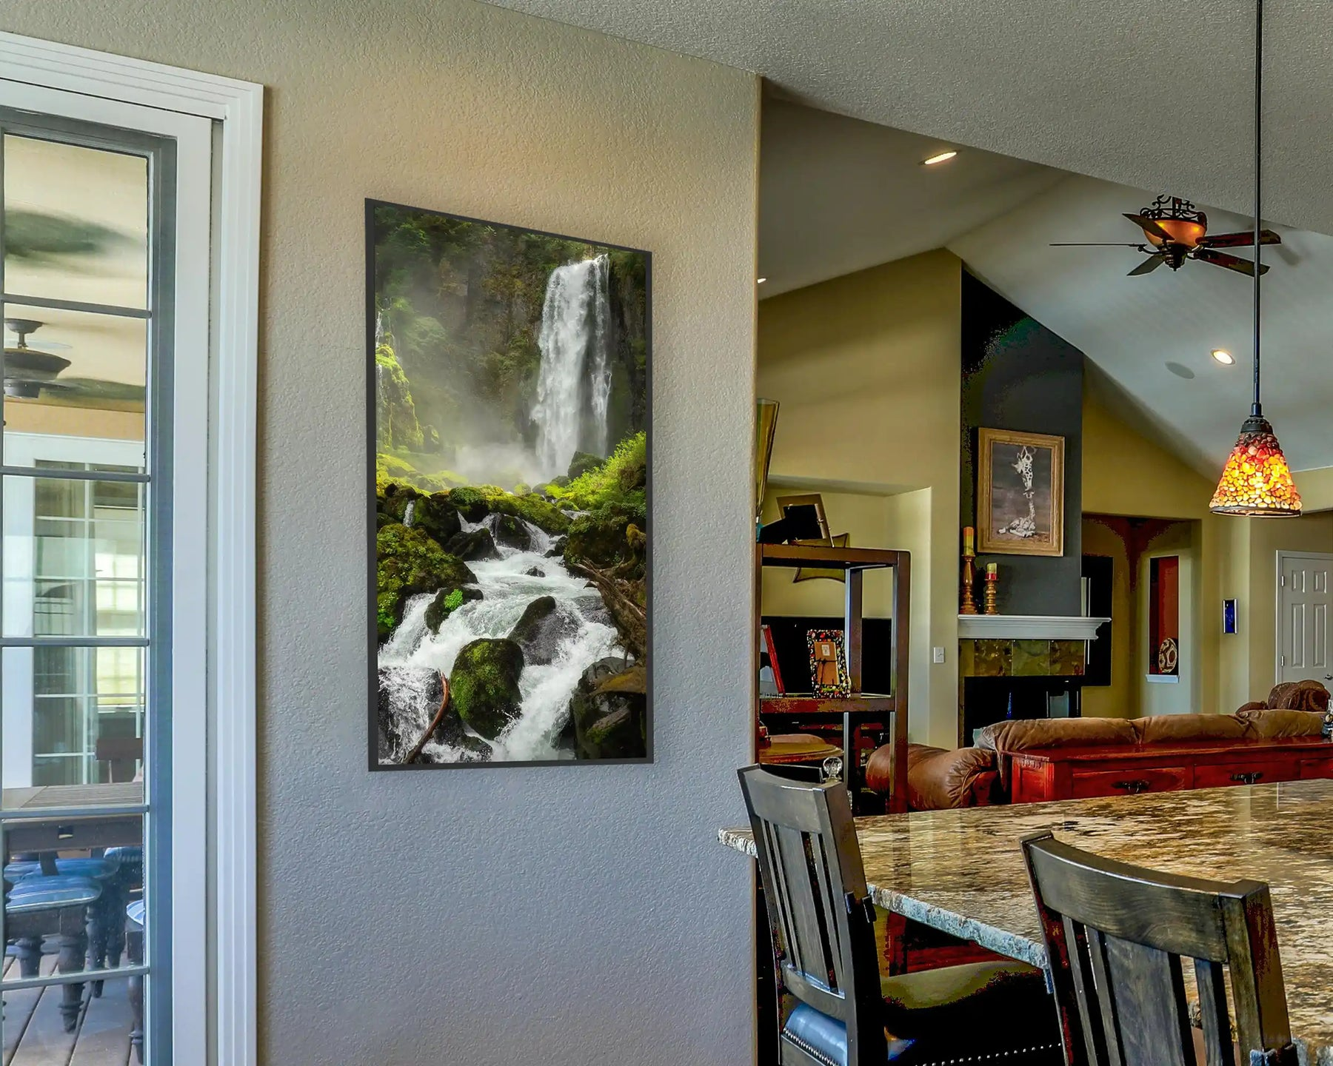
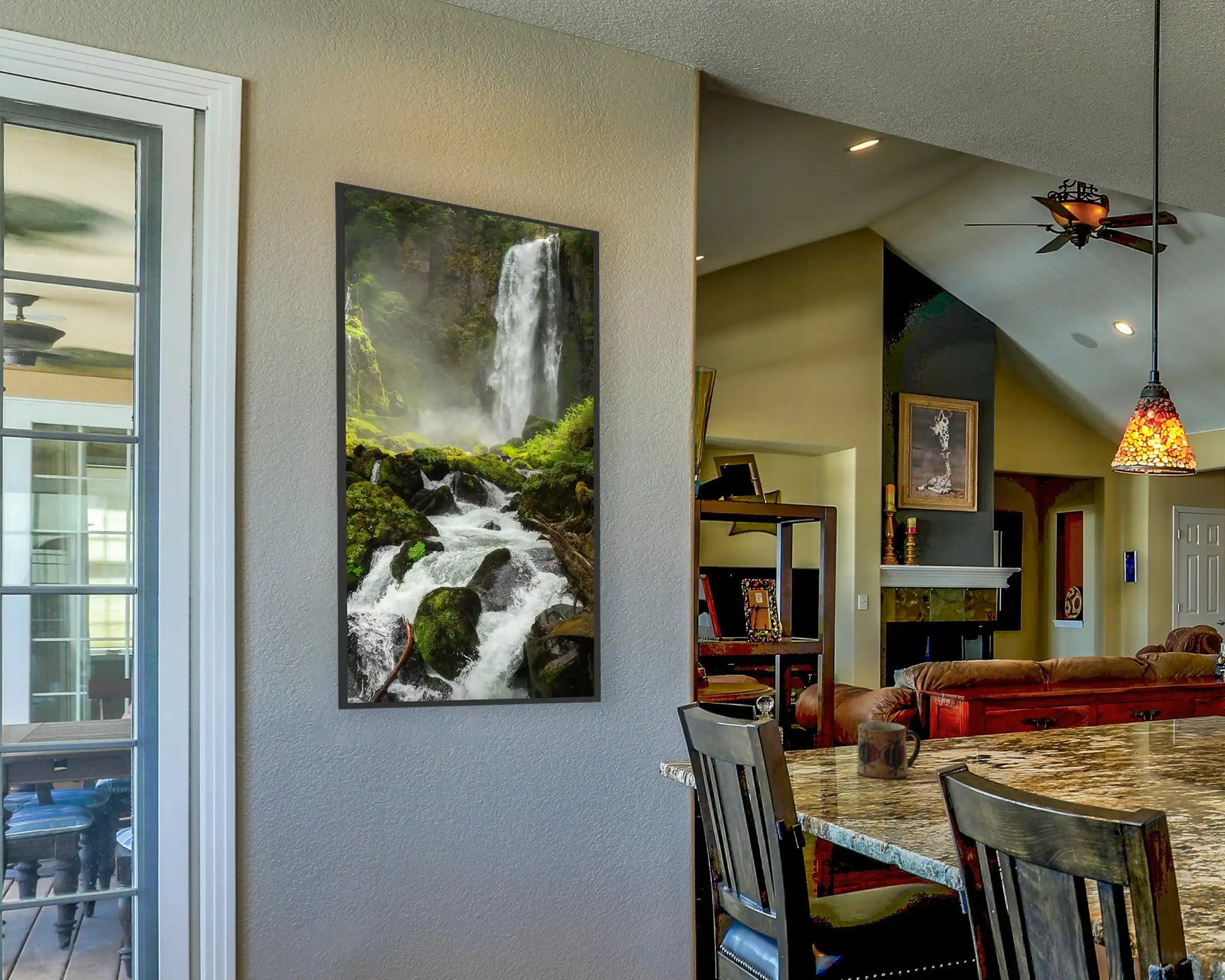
+ mug [857,721,921,781]
